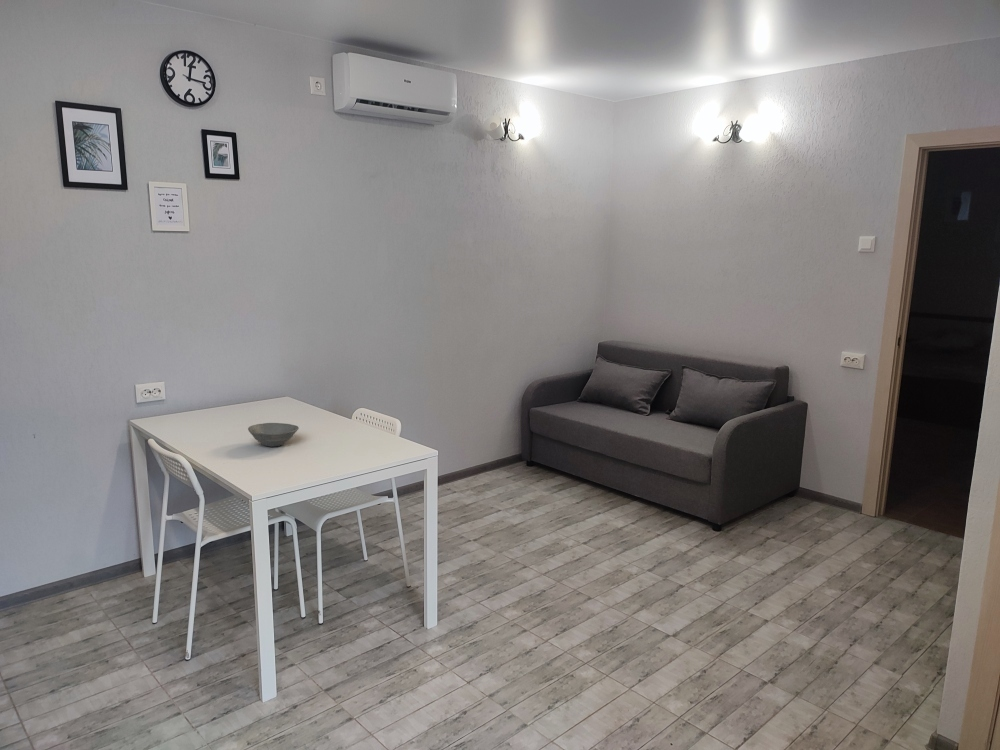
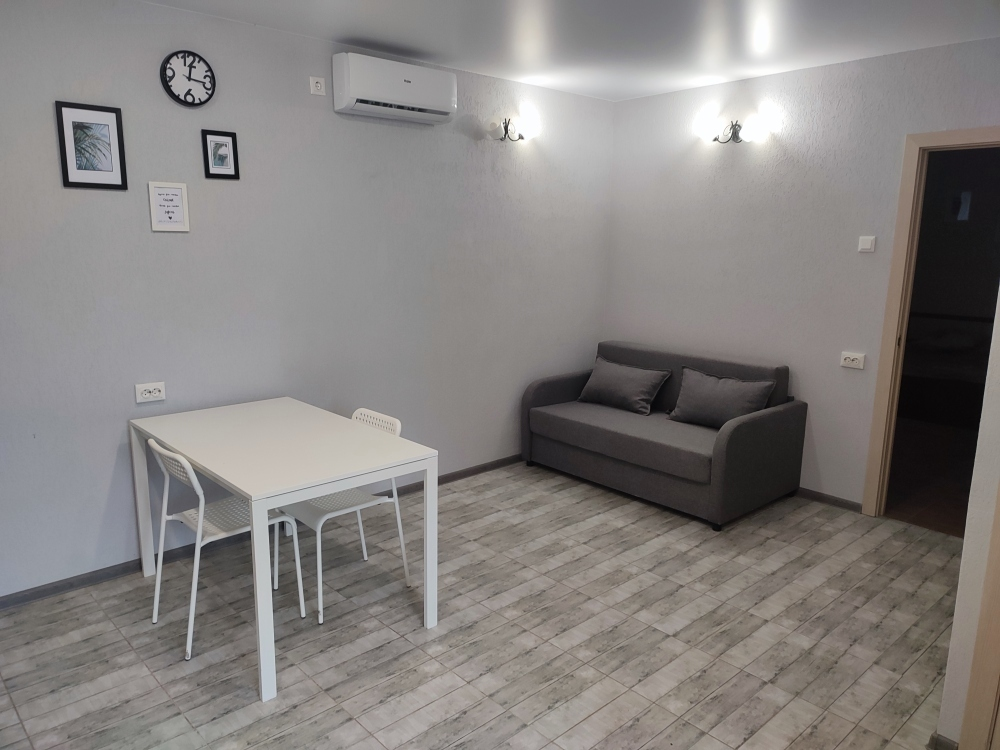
- bowl [247,422,300,448]
